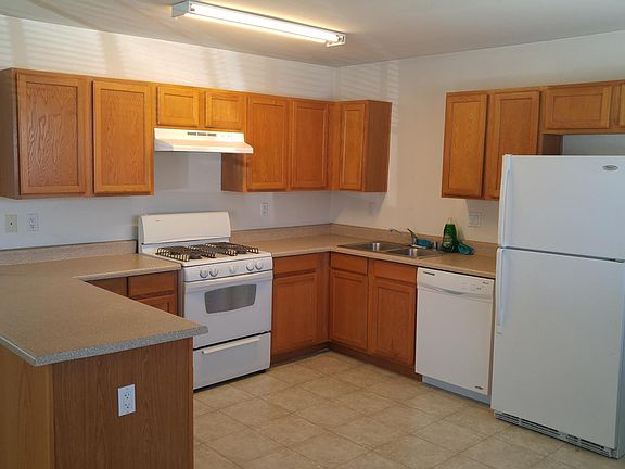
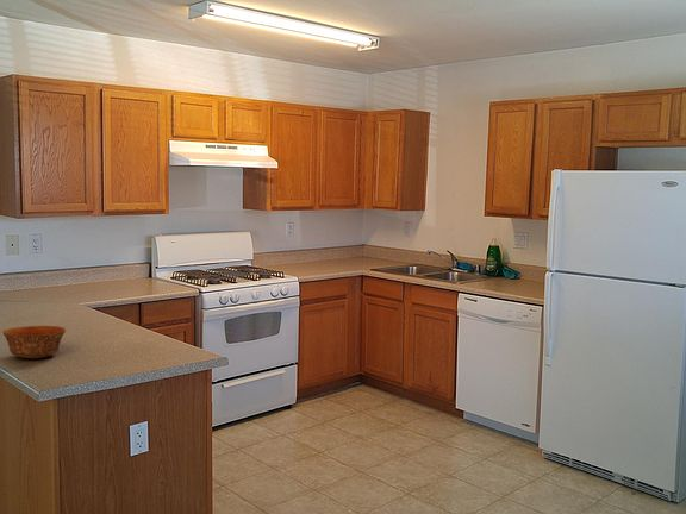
+ bowl [1,325,67,359]
